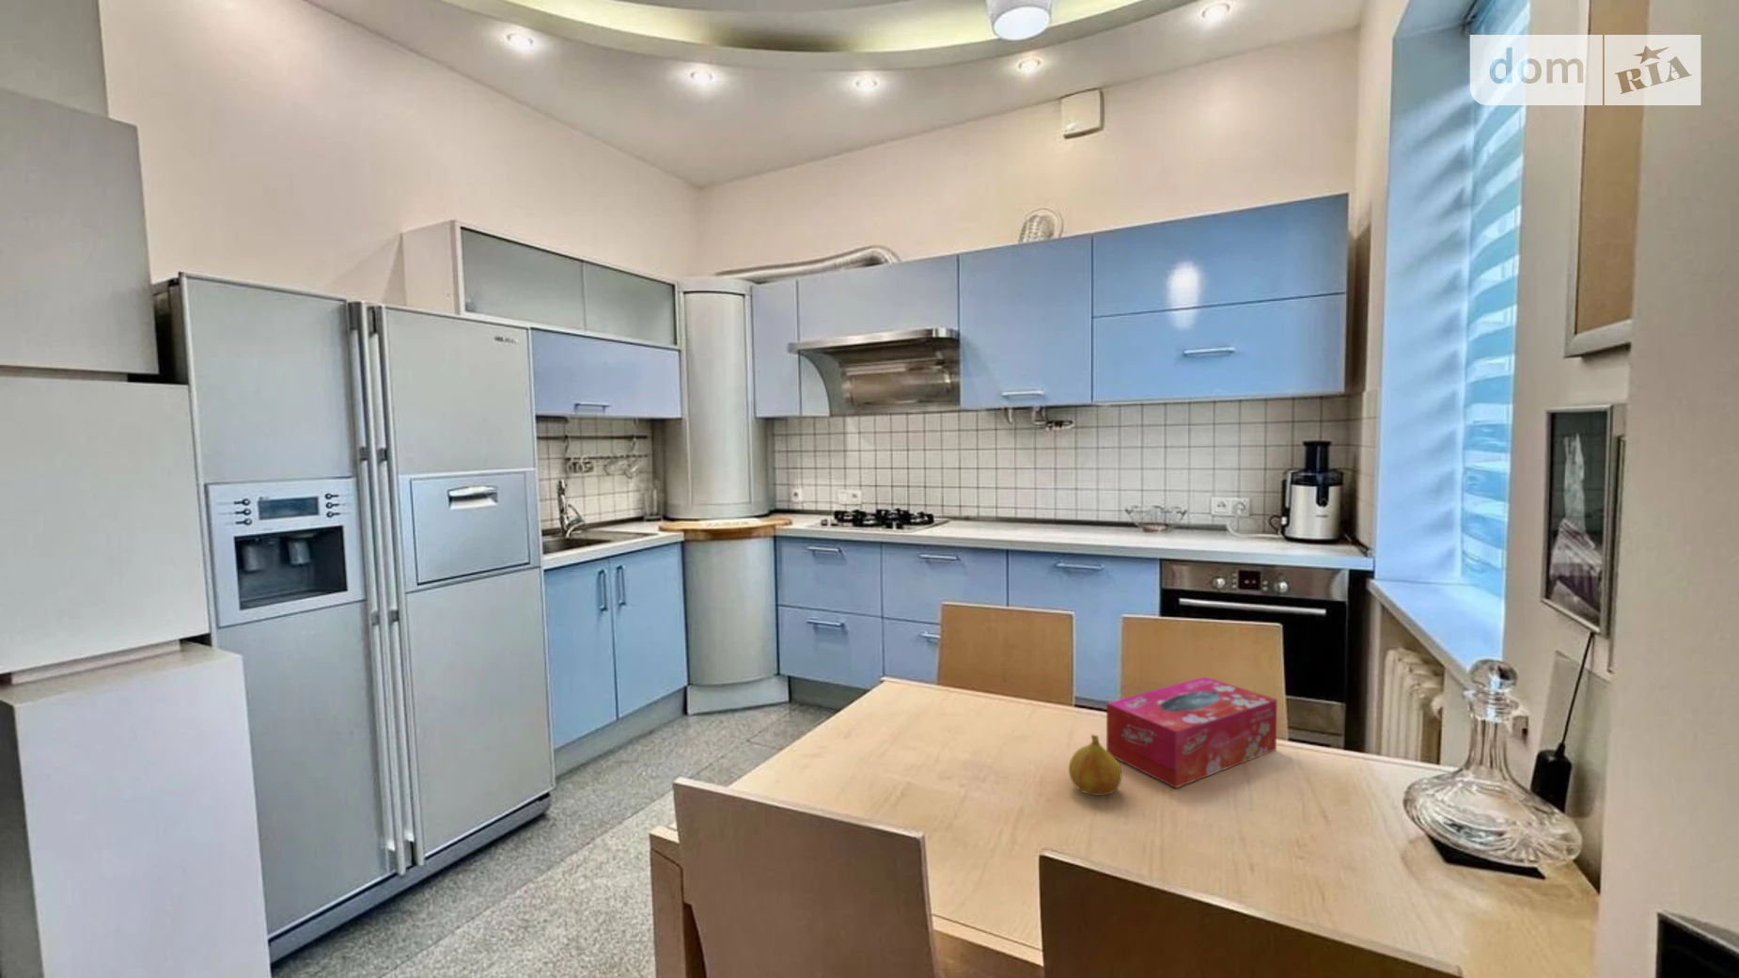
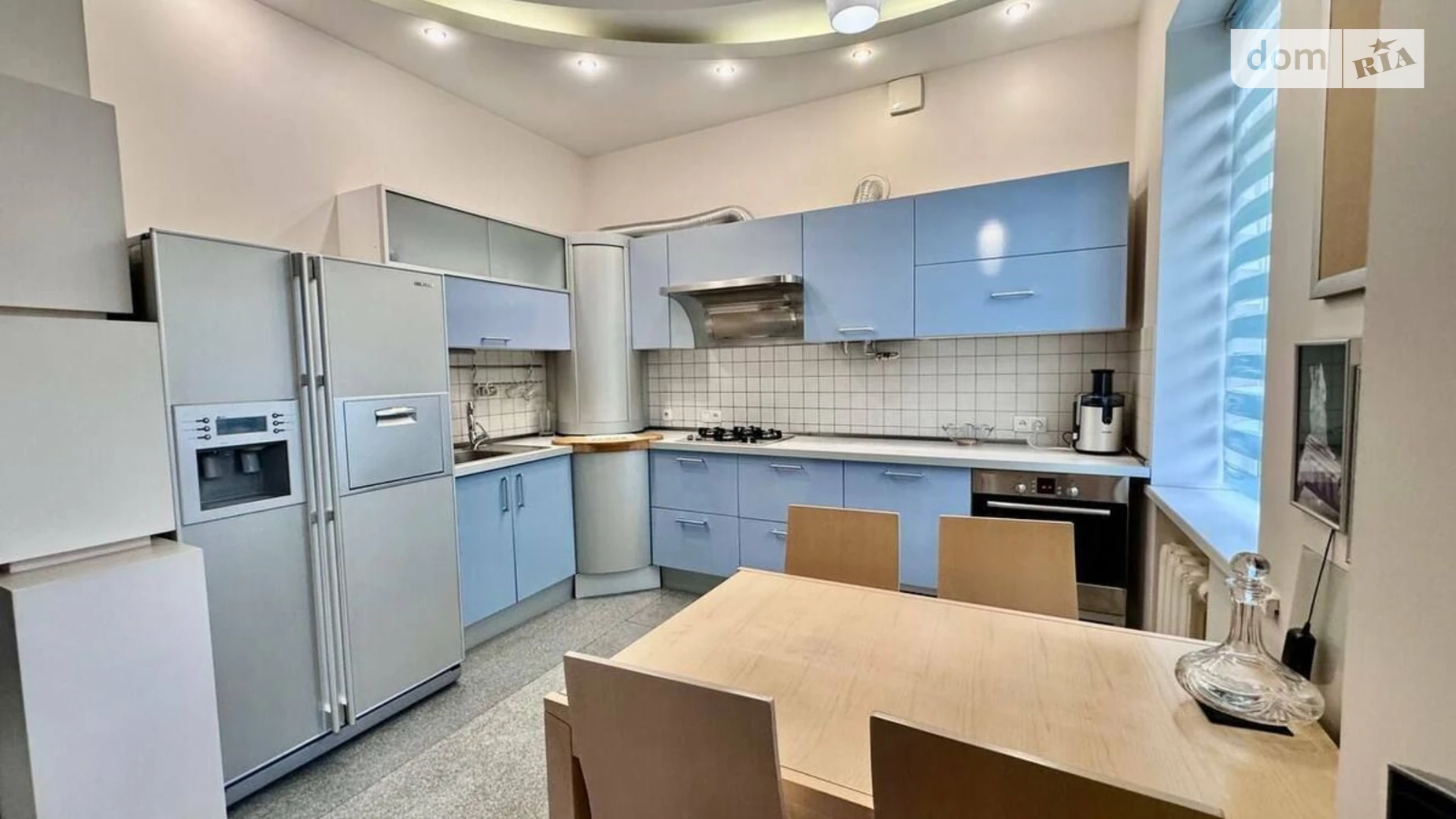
- fruit [1068,733,1123,796]
- tissue box [1106,676,1278,789]
